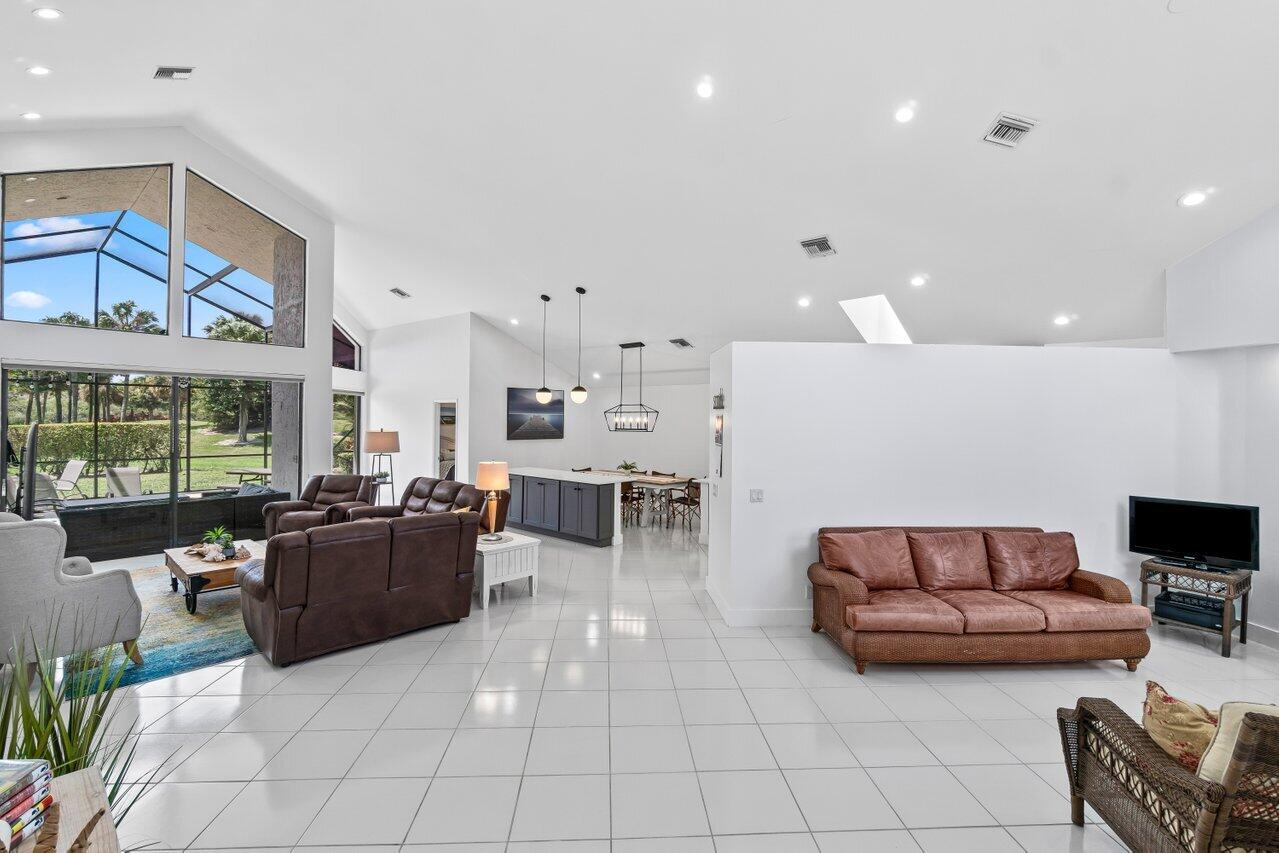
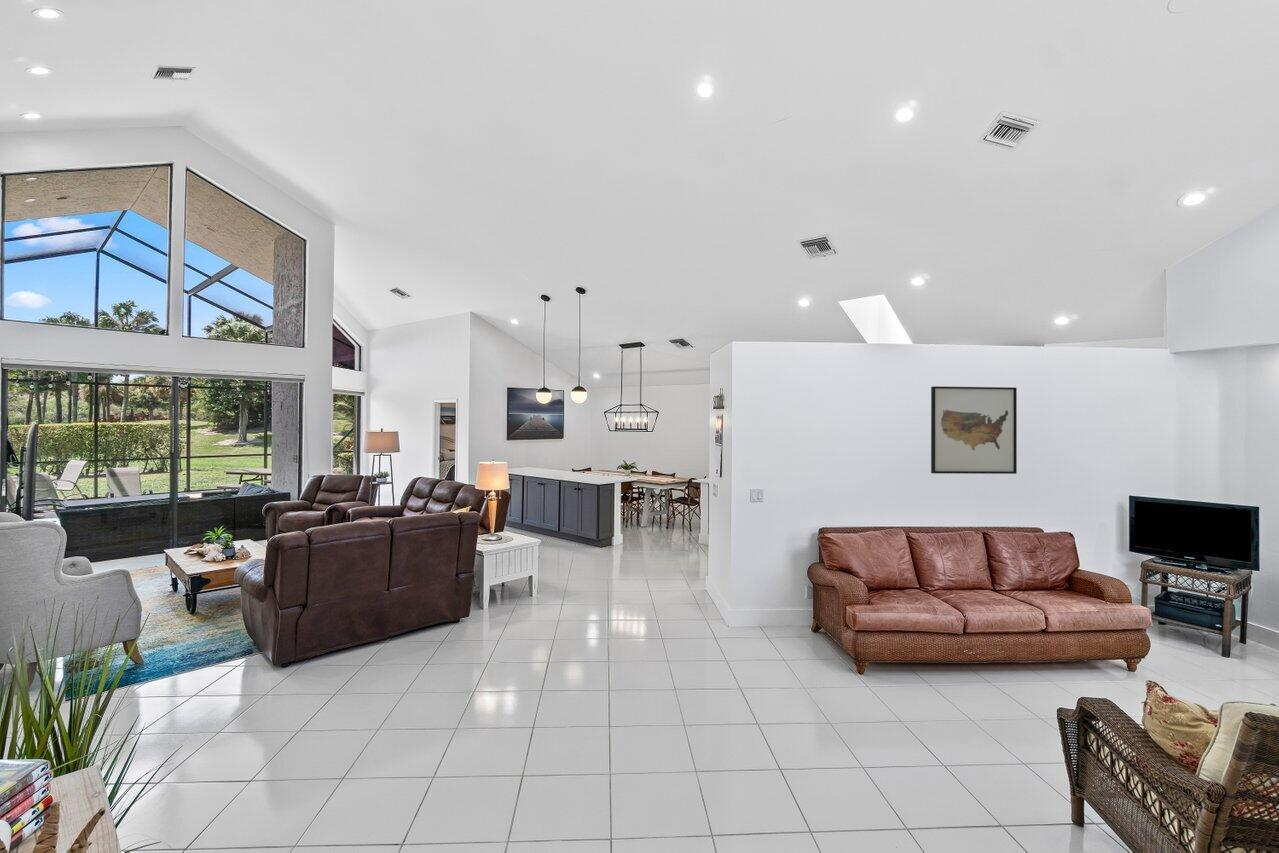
+ wall art [930,385,1018,475]
